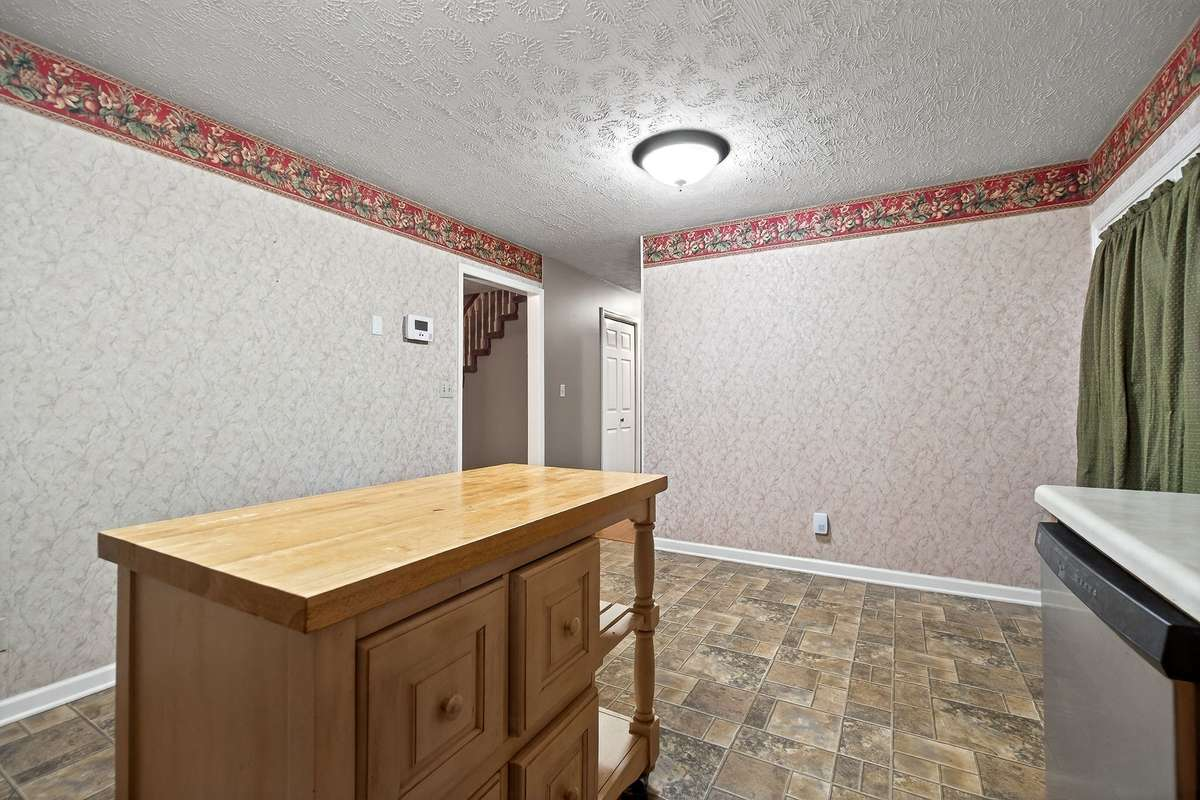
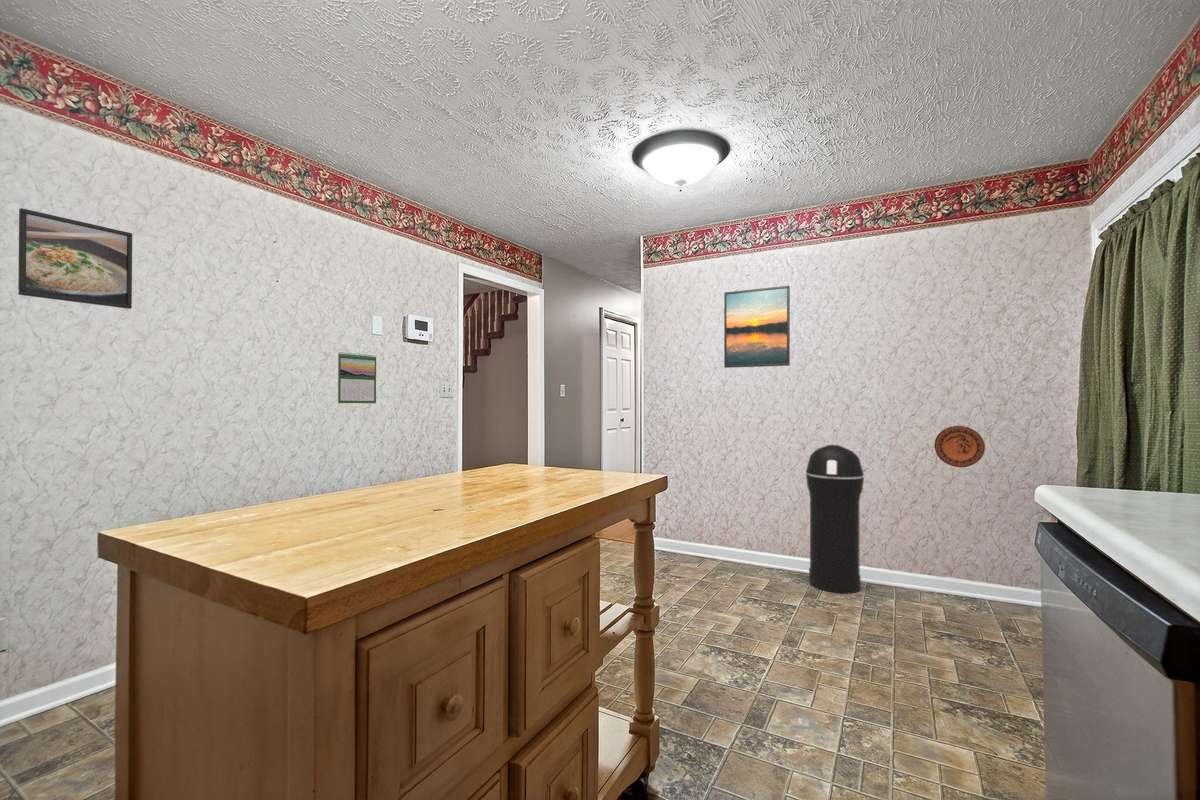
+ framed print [17,207,133,310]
+ trash can [805,444,865,594]
+ decorative plate [933,425,986,468]
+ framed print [723,285,791,369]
+ calendar [337,351,377,404]
